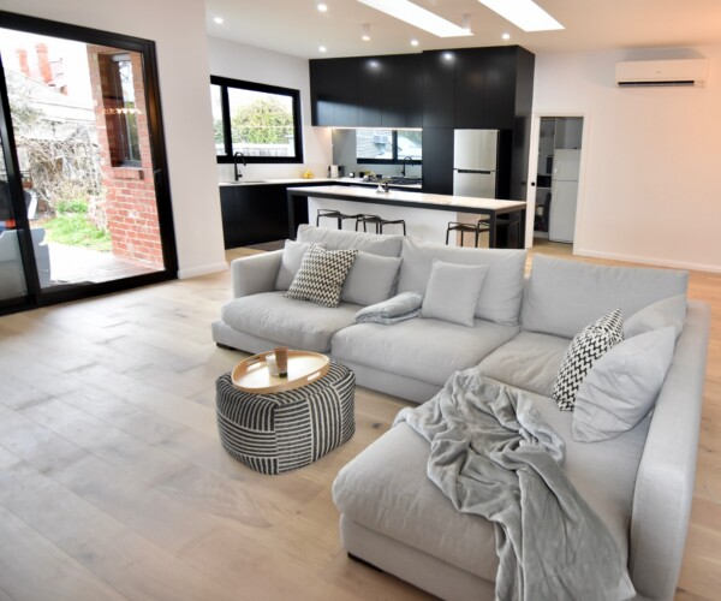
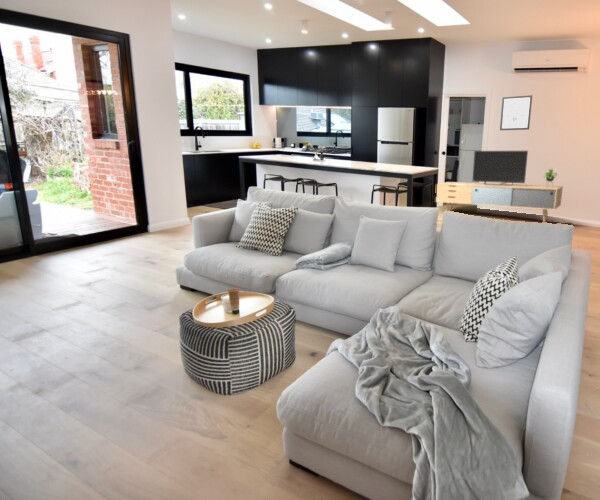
+ wall art [499,94,533,131]
+ media console [435,150,564,223]
